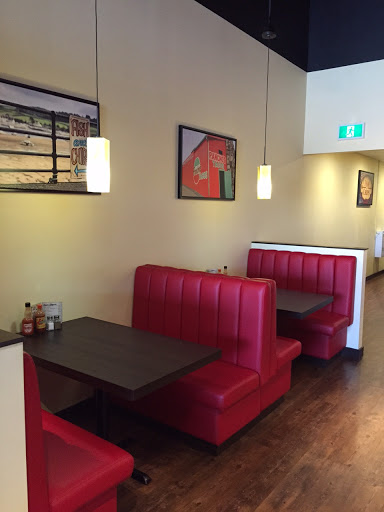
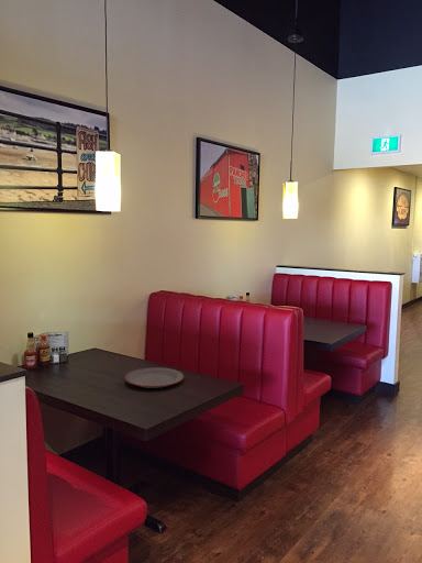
+ plate [123,366,185,389]
